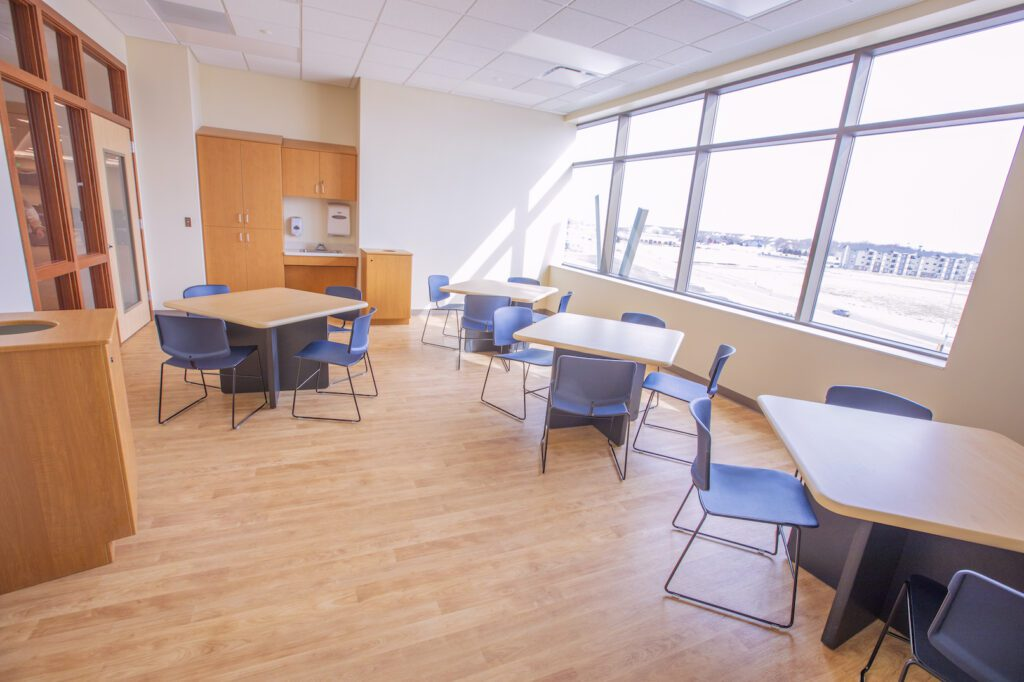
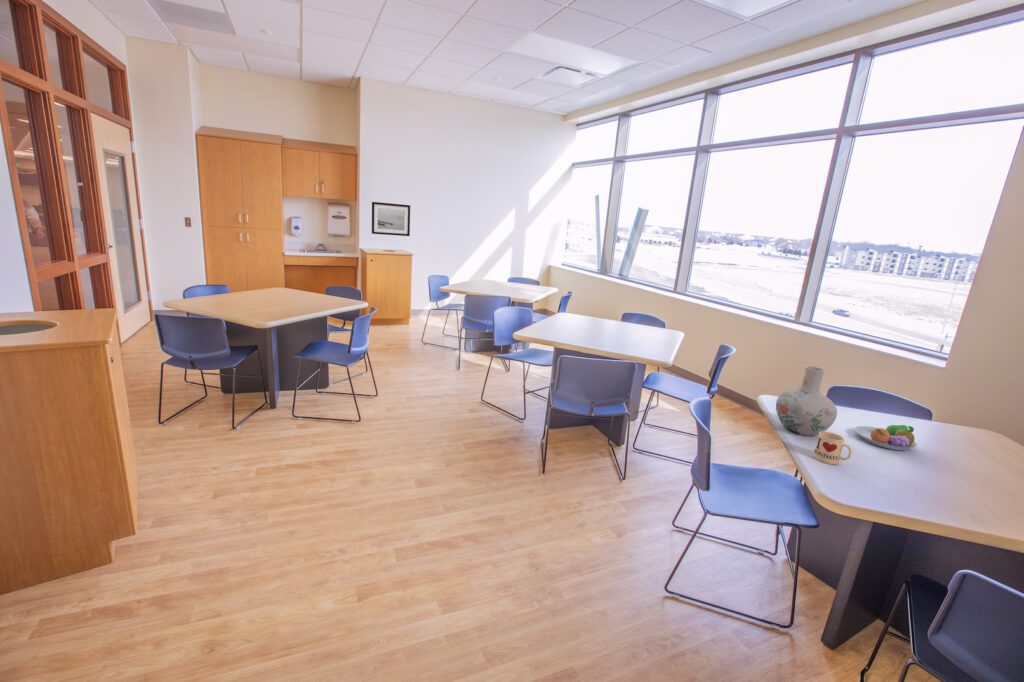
+ fruit bowl [853,424,918,451]
+ mug [813,431,853,465]
+ wall art [371,201,411,237]
+ vase [775,365,838,437]
